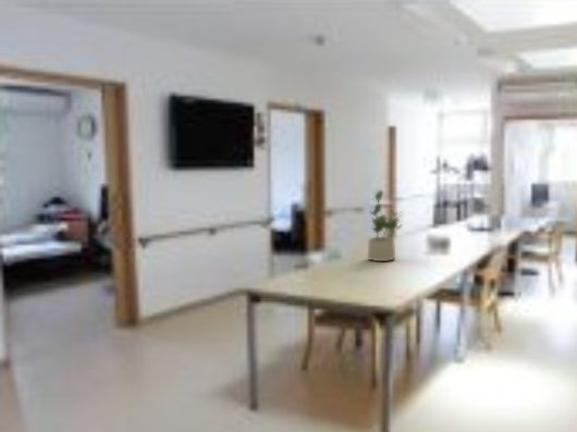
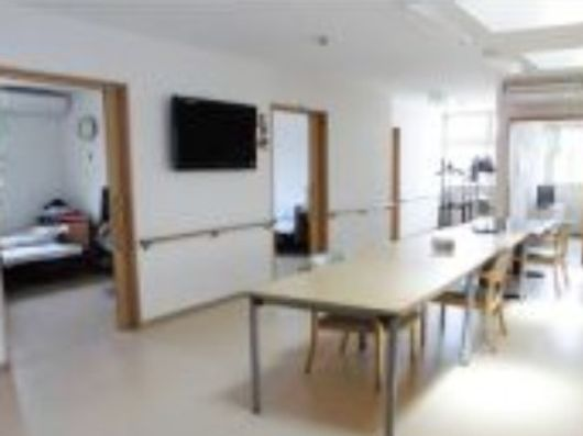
- potted plant [367,189,404,262]
